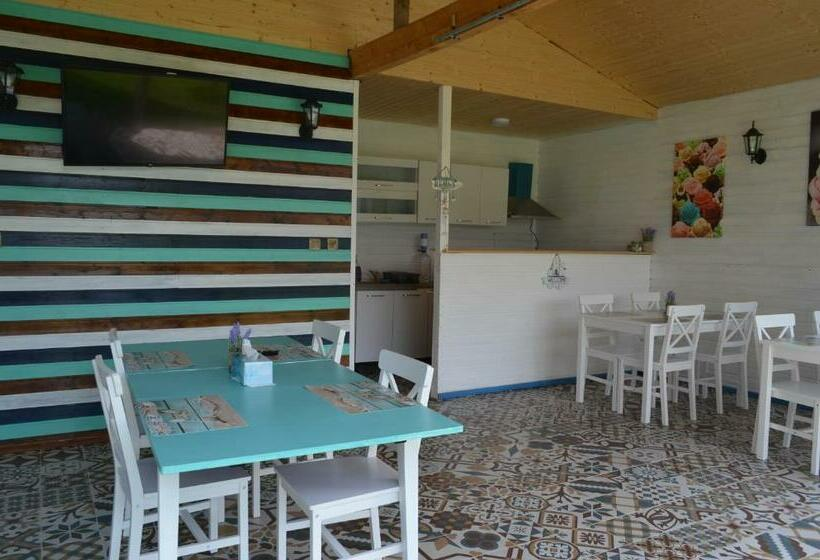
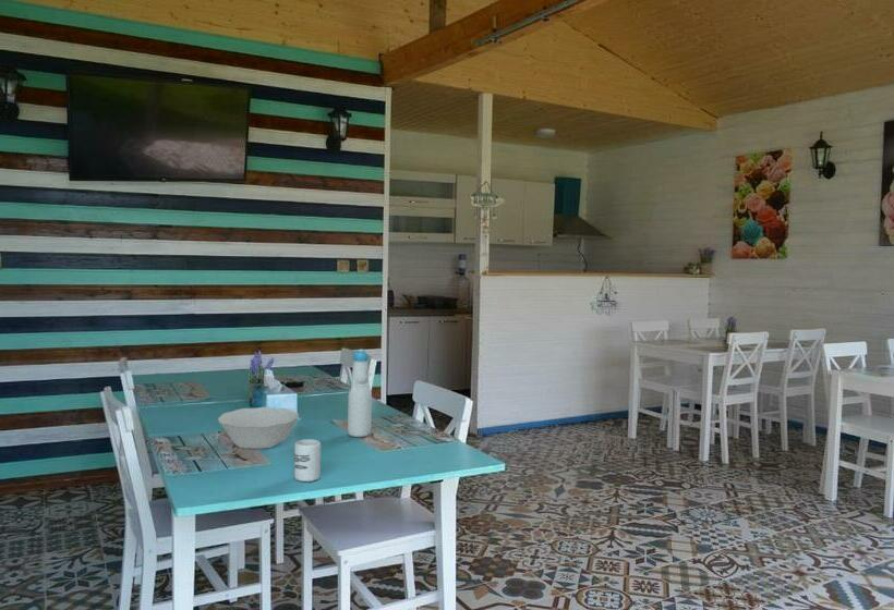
+ bowl [217,406,300,450]
+ cup [293,438,322,483]
+ bottle [347,349,373,438]
